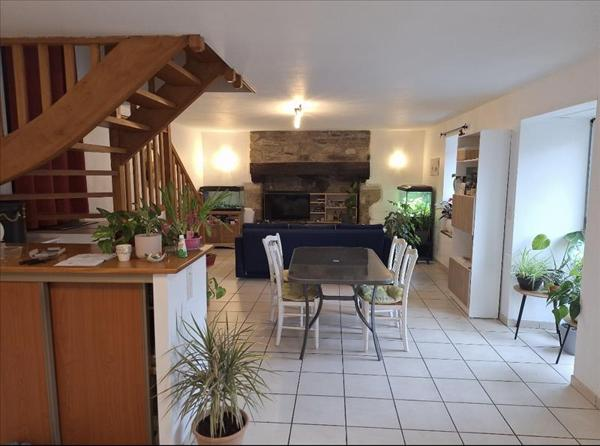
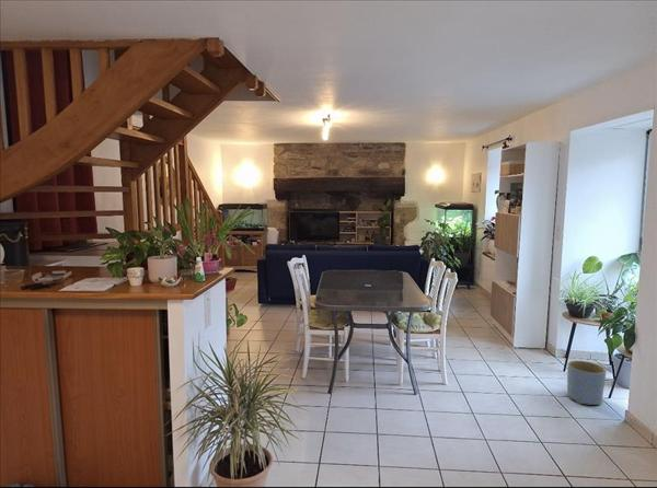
+ planter [566,360,608,406]
